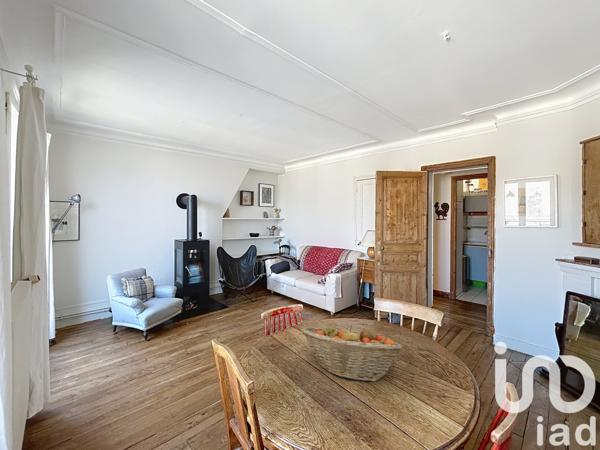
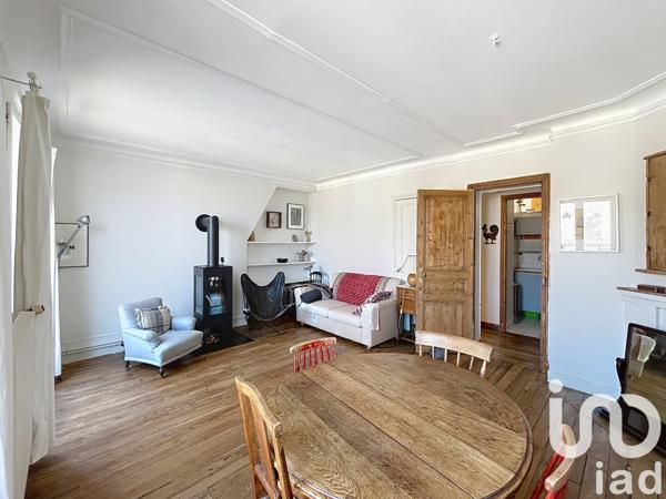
- fruit basket [300,324,404,382]
